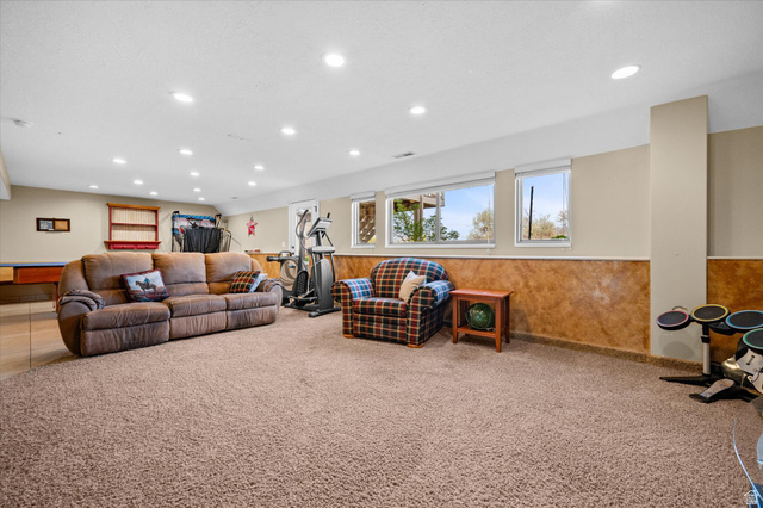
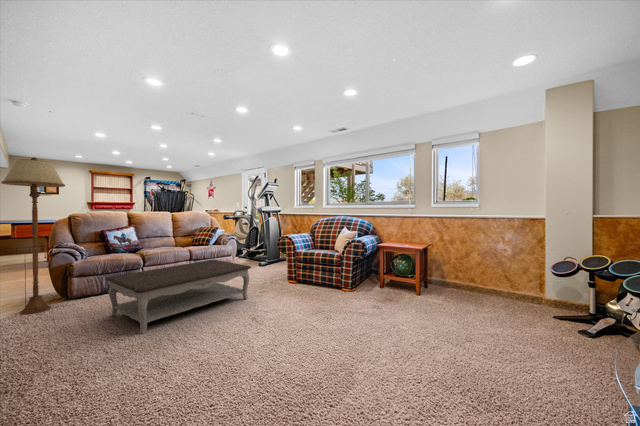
+ coffee table [105,259,252,336]
+ floor lamp [0,157,66,316]
